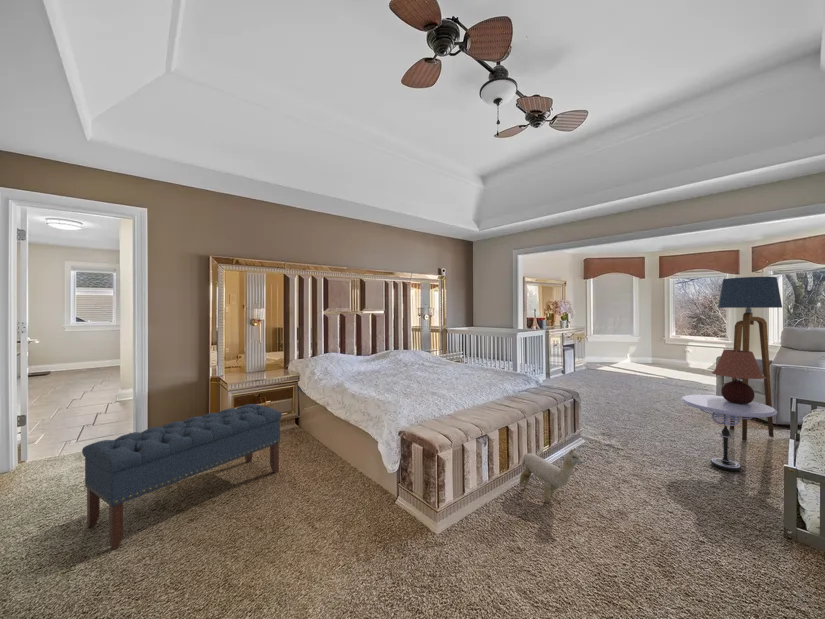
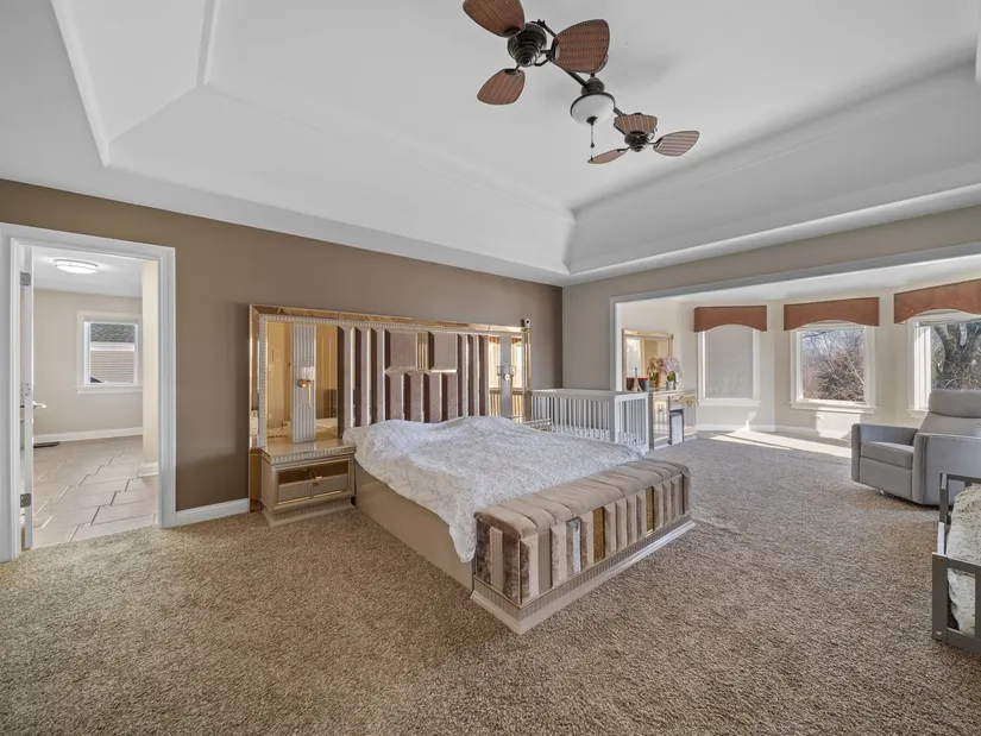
- table lamp [710,349,766,404]
- bench [81,403,283,551]
- side table [680,394,778,472]
- floor lamp [717,276,783,442]
- plush toy [519,446,584,504]
